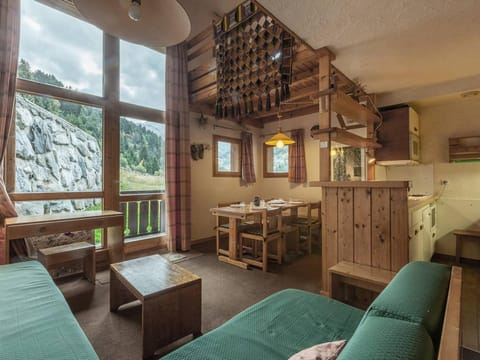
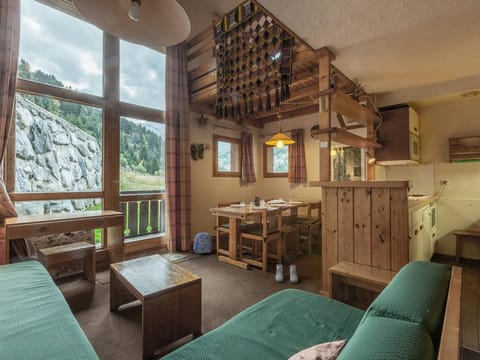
+ boots [275,263,299,283]
+ backpack [190,231,214,255]
